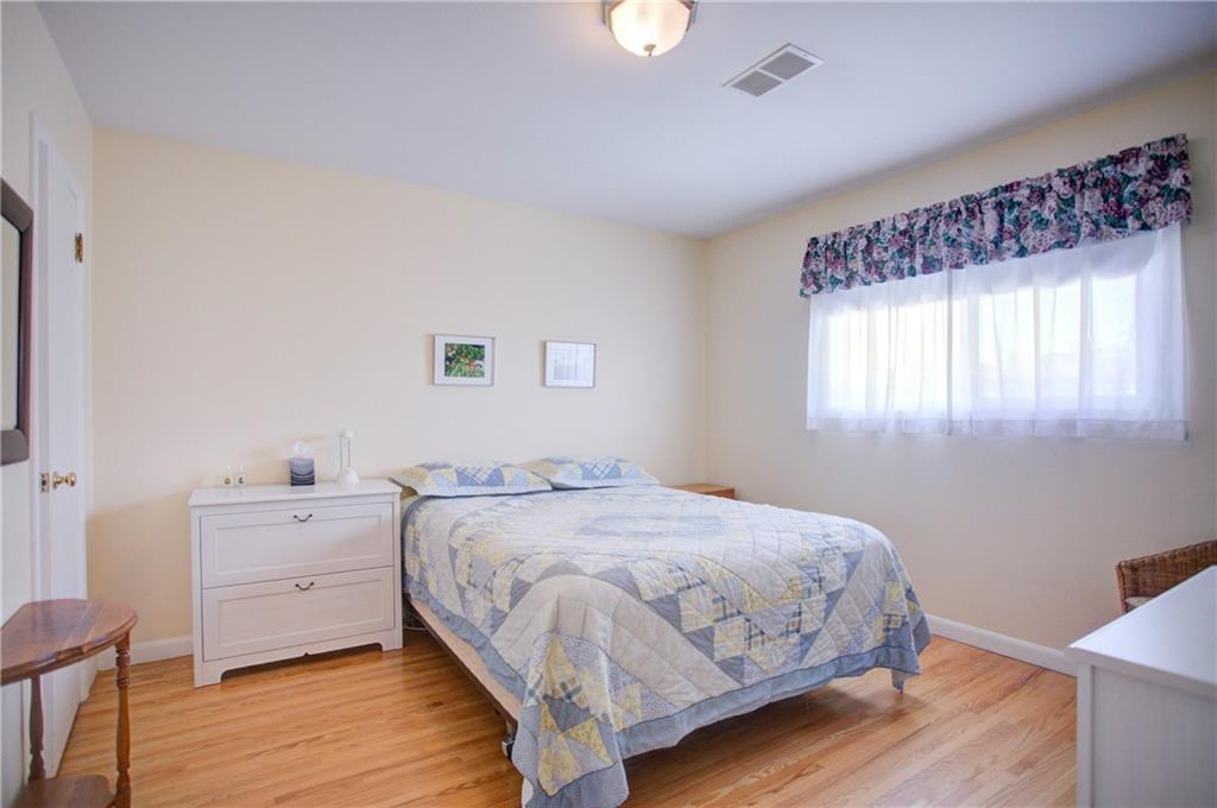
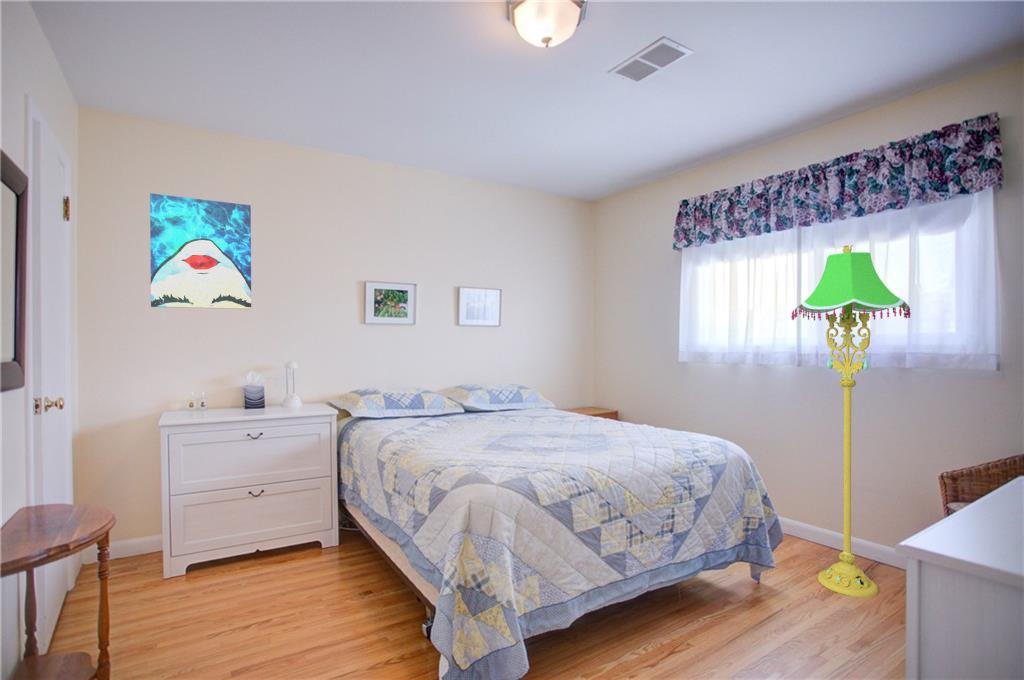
+ floor lamp [790,244,911,598]
+ wall art [149,192,252,310]
